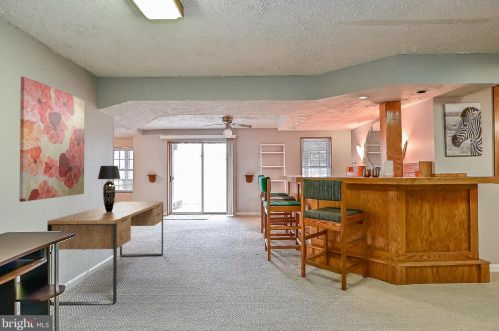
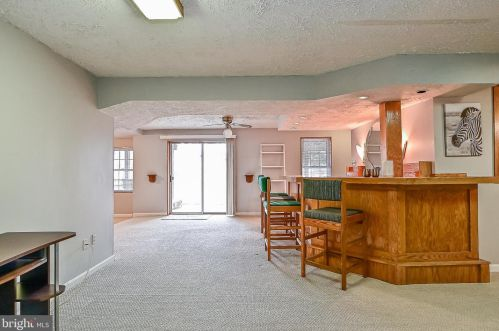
- desk [46,201,164,307]
- wall art [18,76,86,203]
- table lamp [97,165,121,212]
